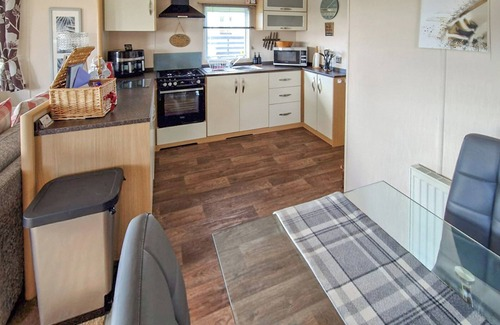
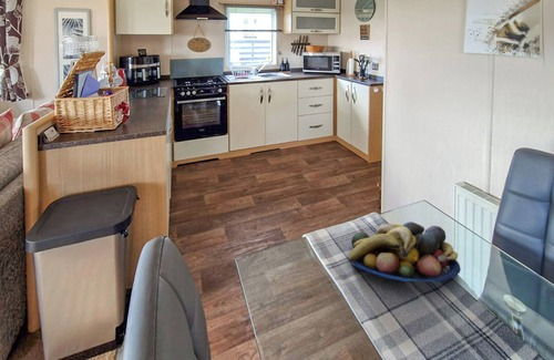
+ fruit bowl [347,220,462,284]
